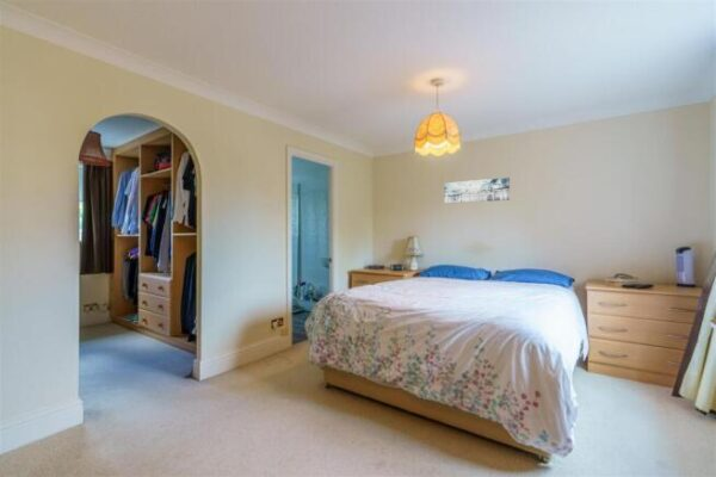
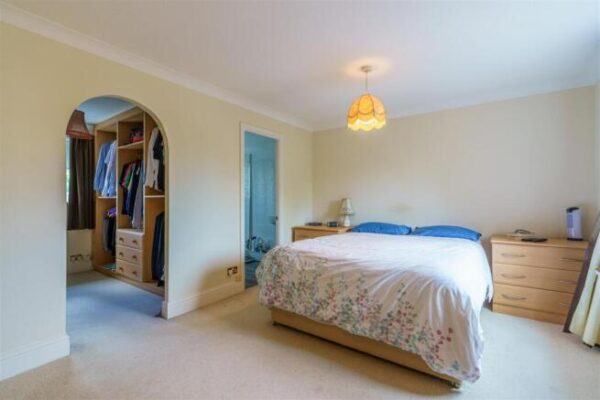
- wall art [443,176,511,204]
